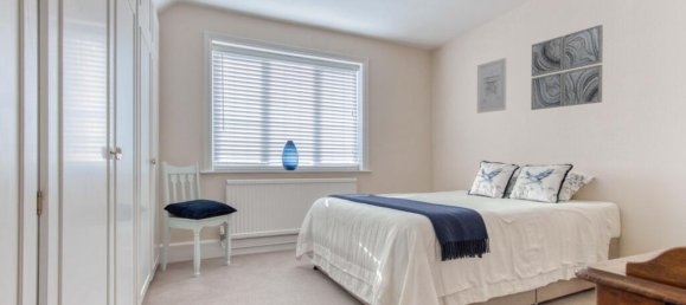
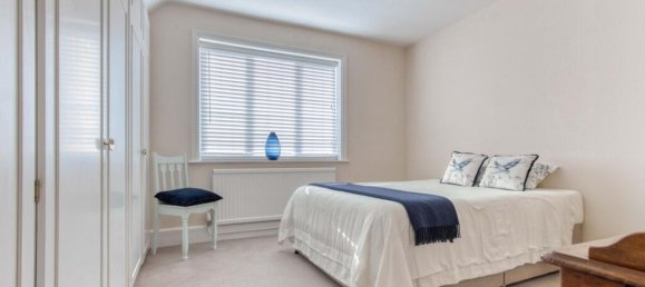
- wall art [530,24,604,111]
- wall art [476,57,508,115]
